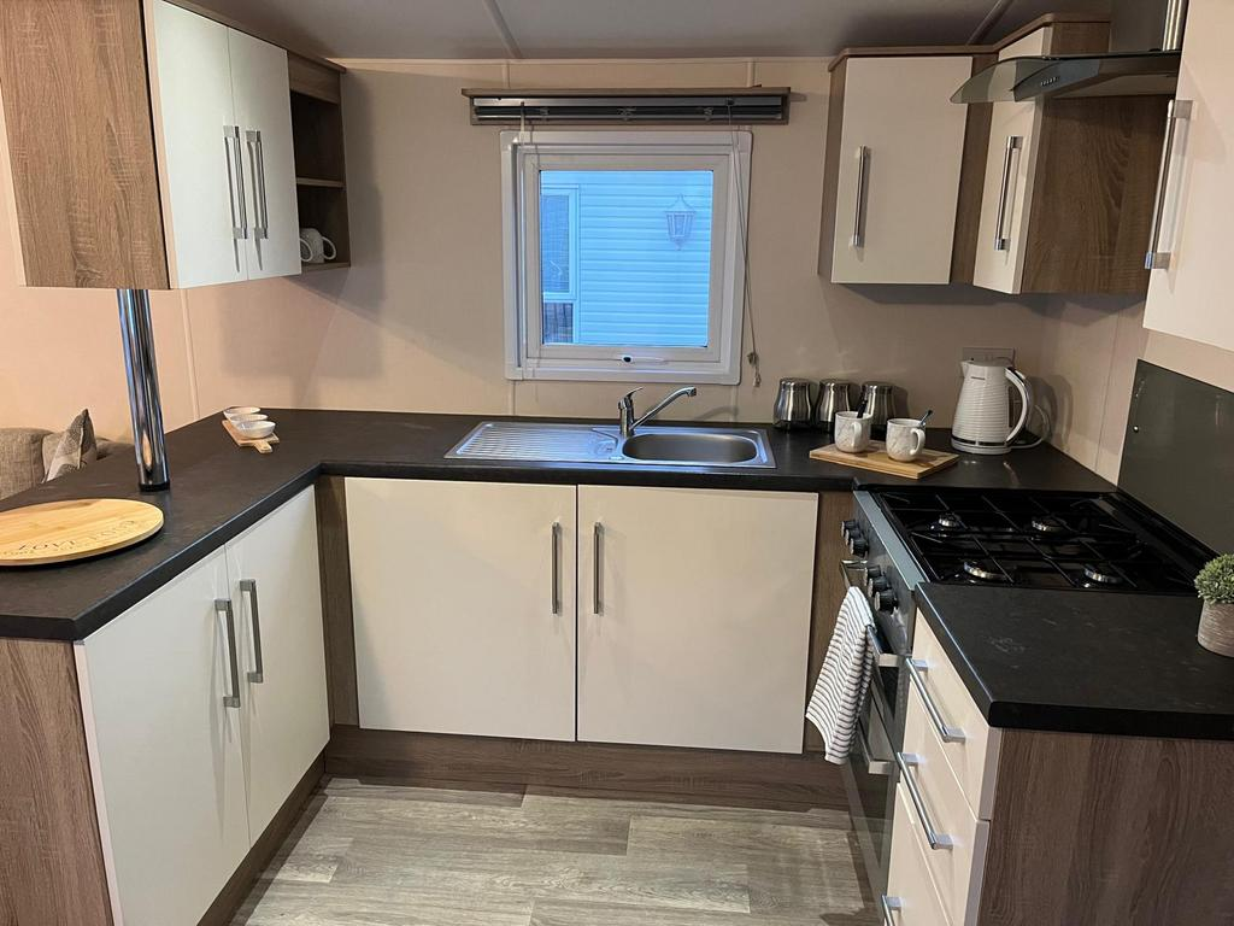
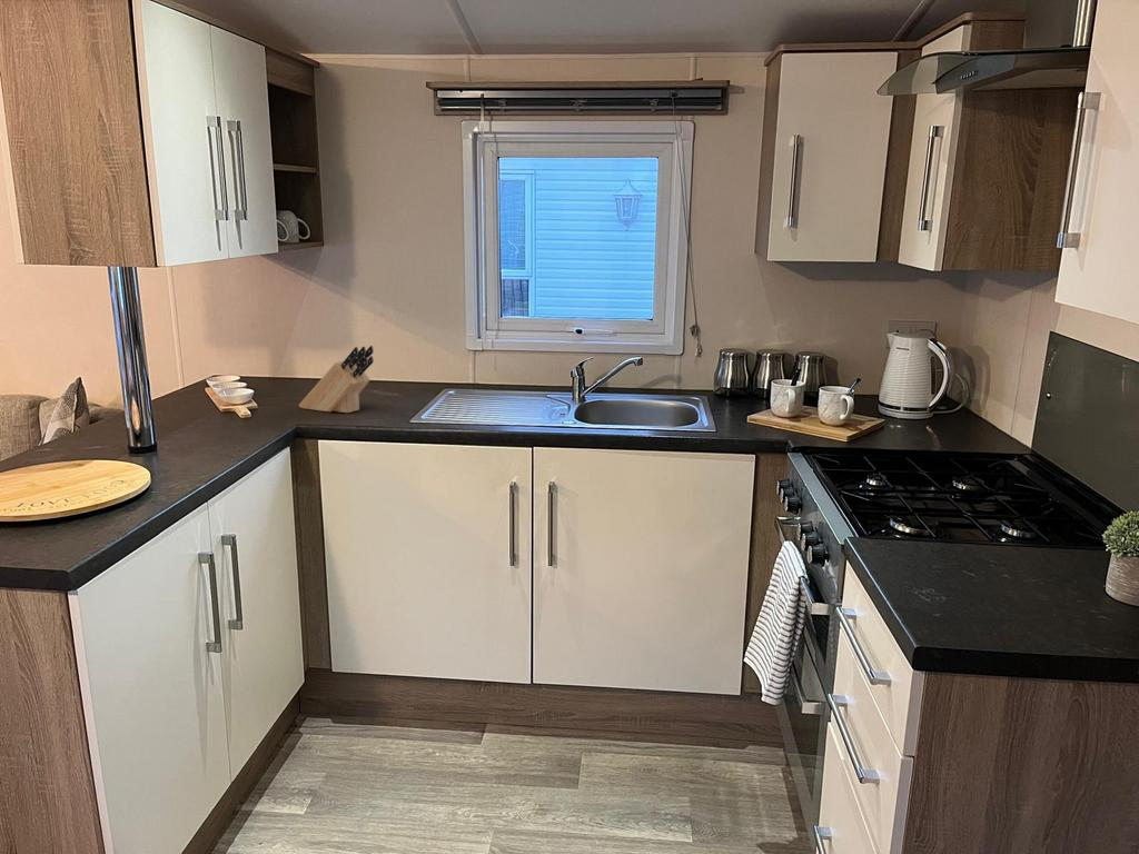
+ knife block [298,345,375,414]
